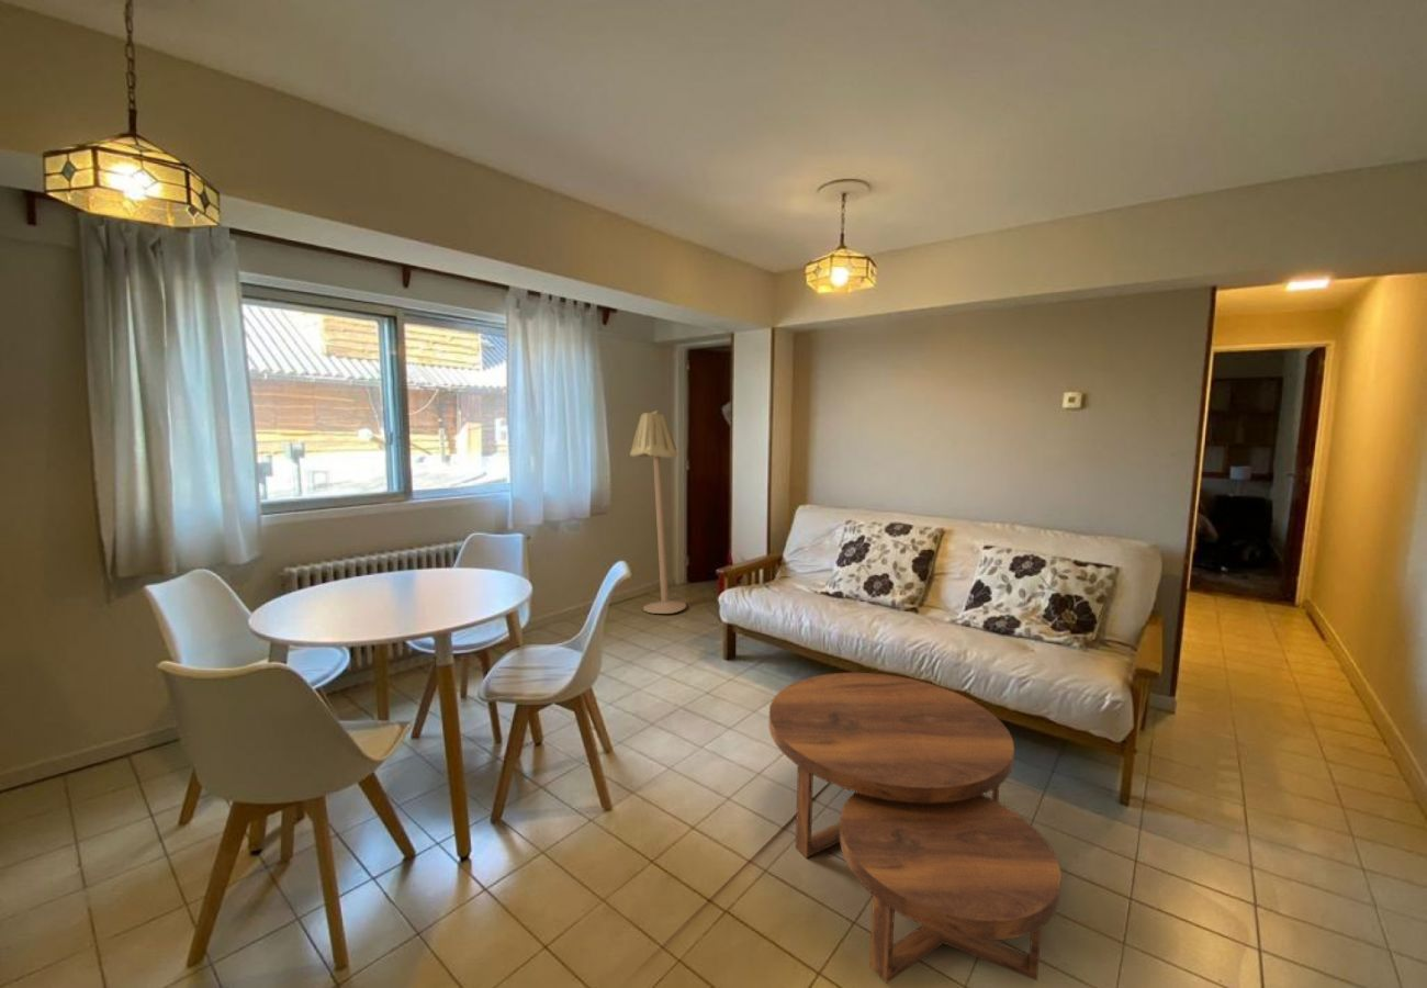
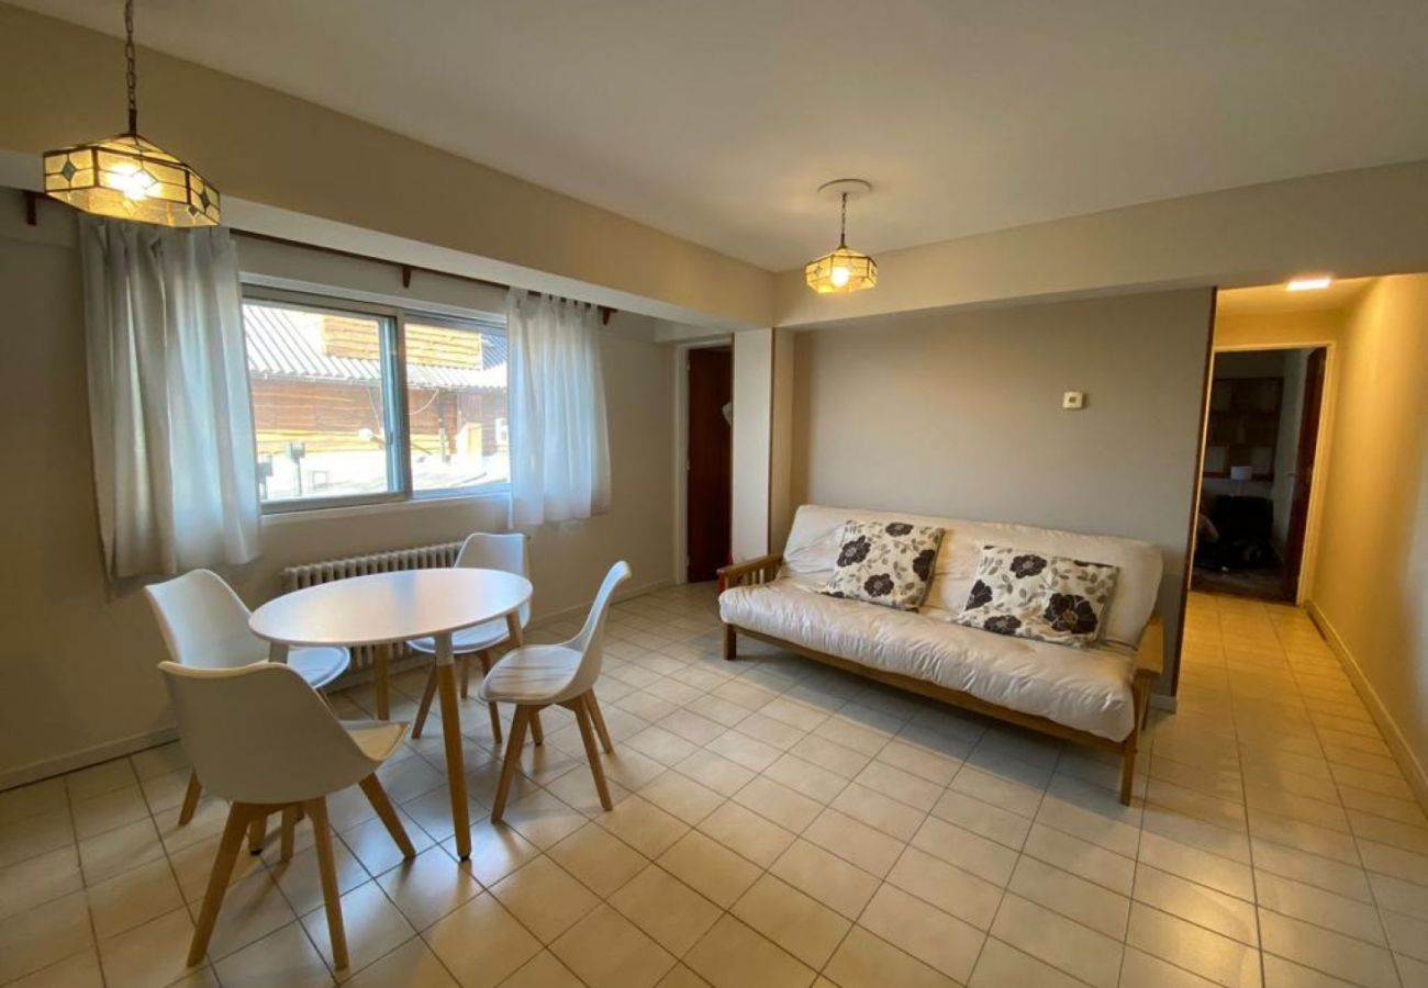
- floor lamp [629,409,687,615]
- coffee table [767,672,1063,985]
